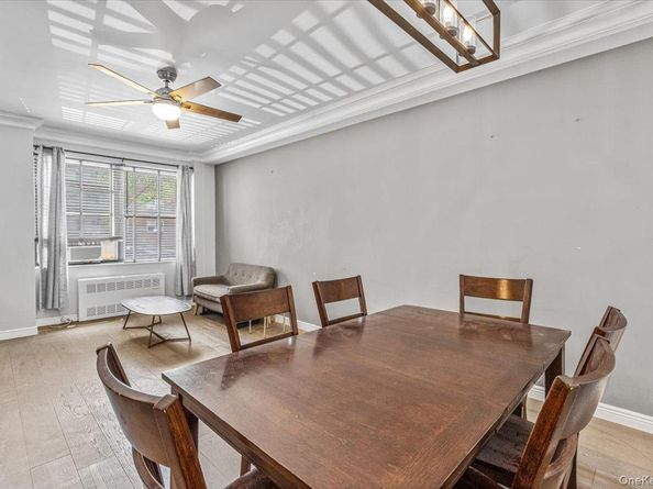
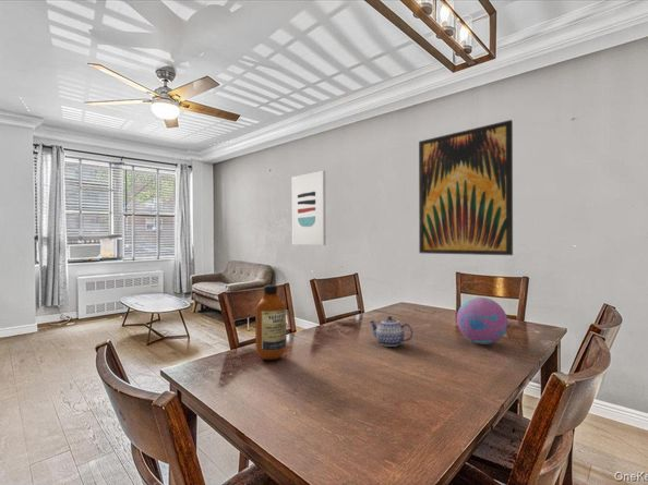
+ bottle [254,283,287,361]
+ wall art [291,169,327,246]
+ teapot [368,315,413,348]
+ wall art [418,119,514,256]
+ decorative ball [456,296,508,345]
